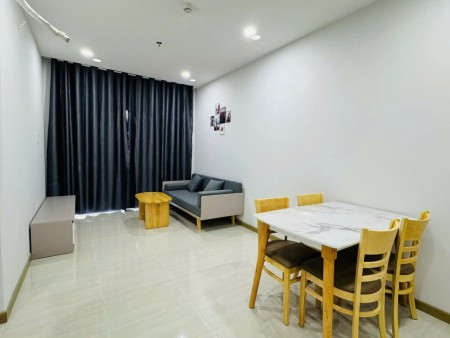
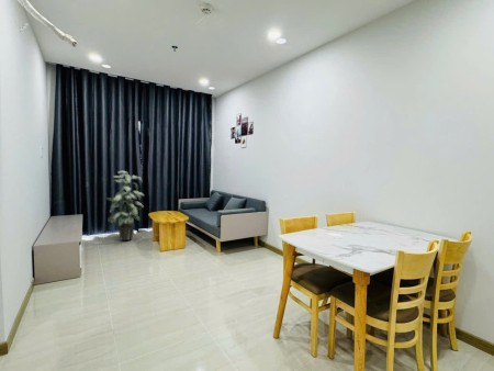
+ indoor plant [105,170,145,241]
